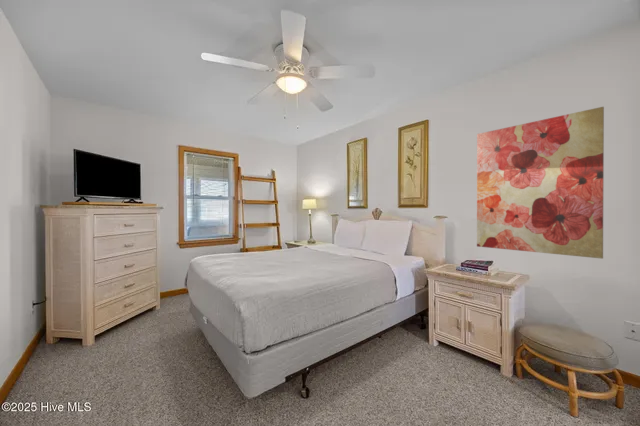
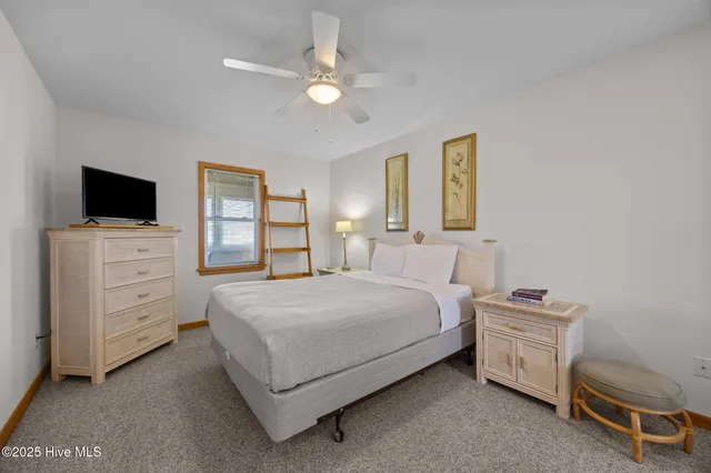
- wall art [476,106,605,260]
